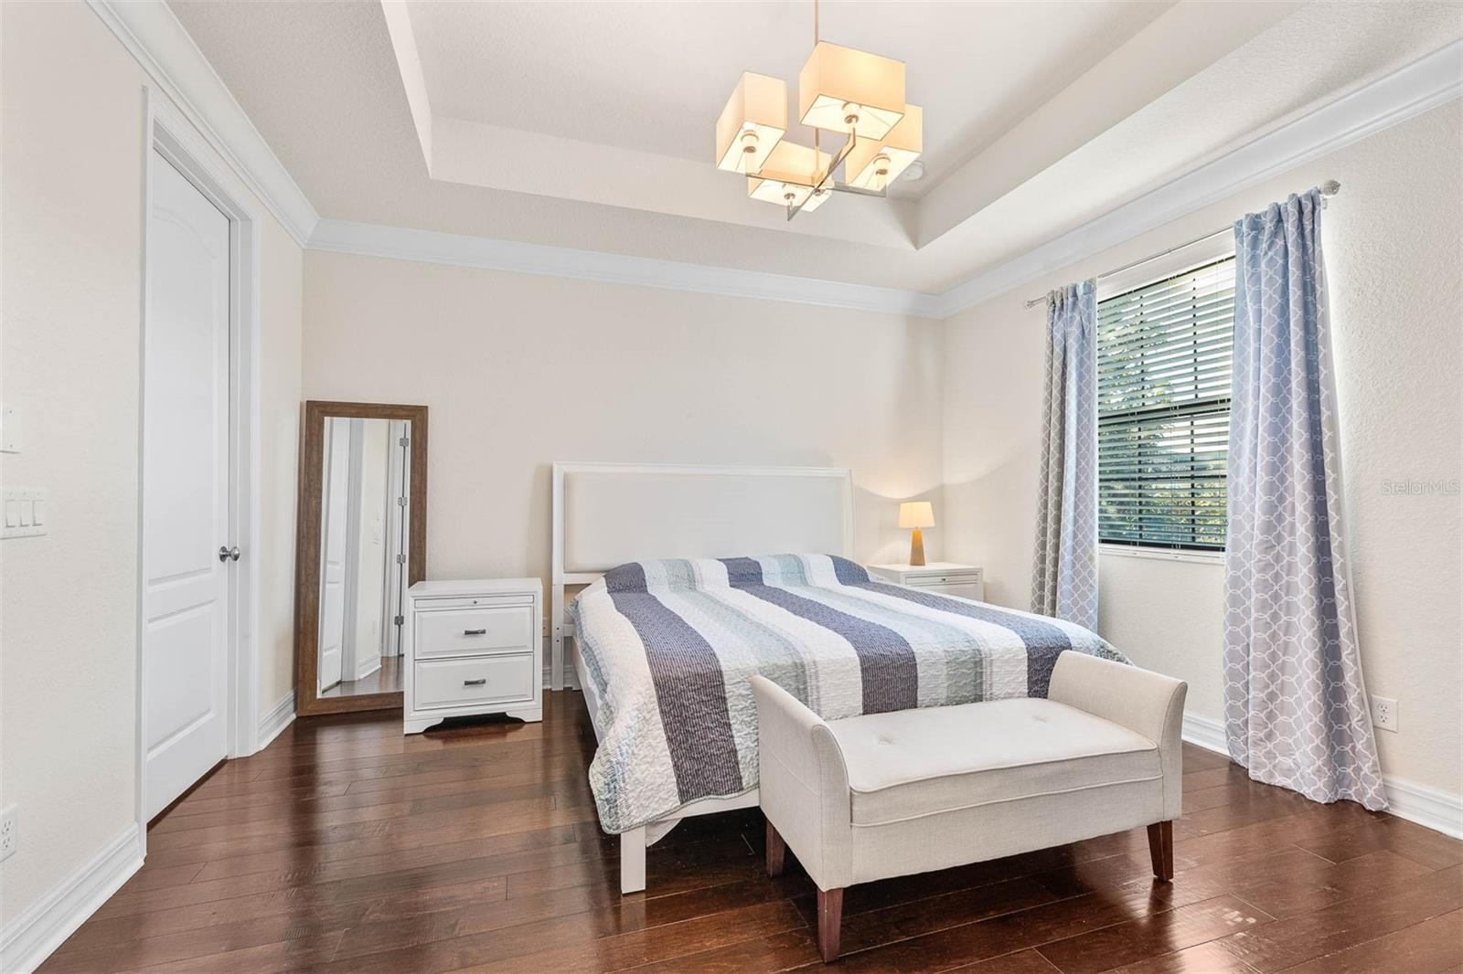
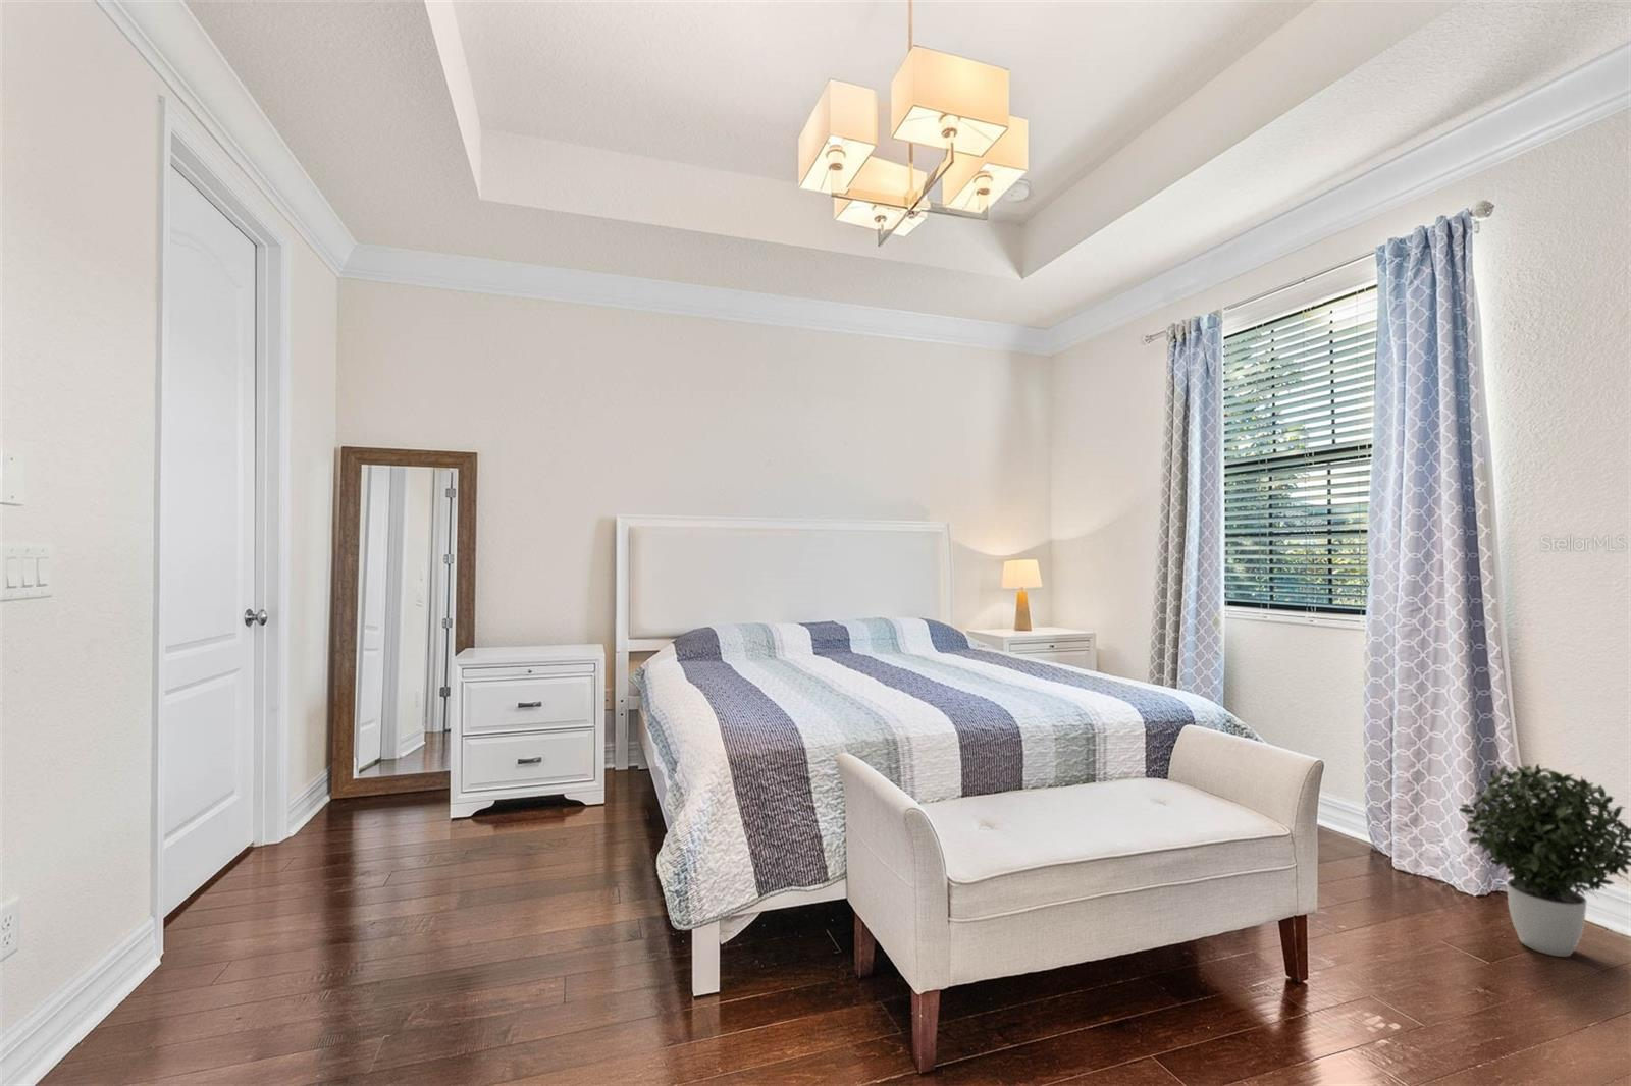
+ potted plant [1458,764,1631,958]
